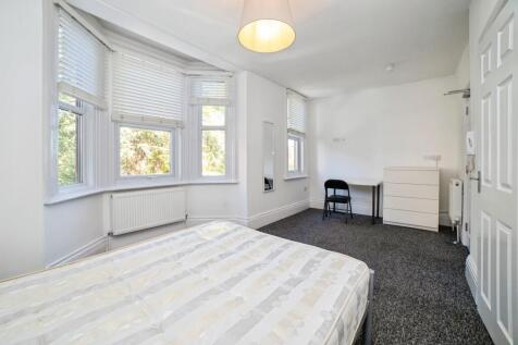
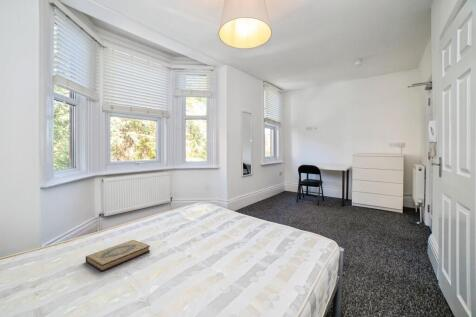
+ hardback book [85,239,151,273]
